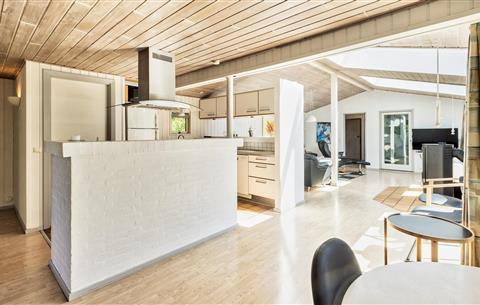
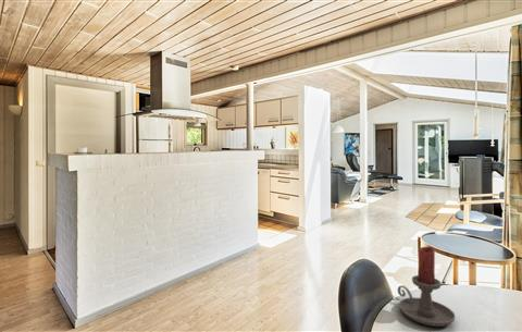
+ candle holder [397,246,457,328]
